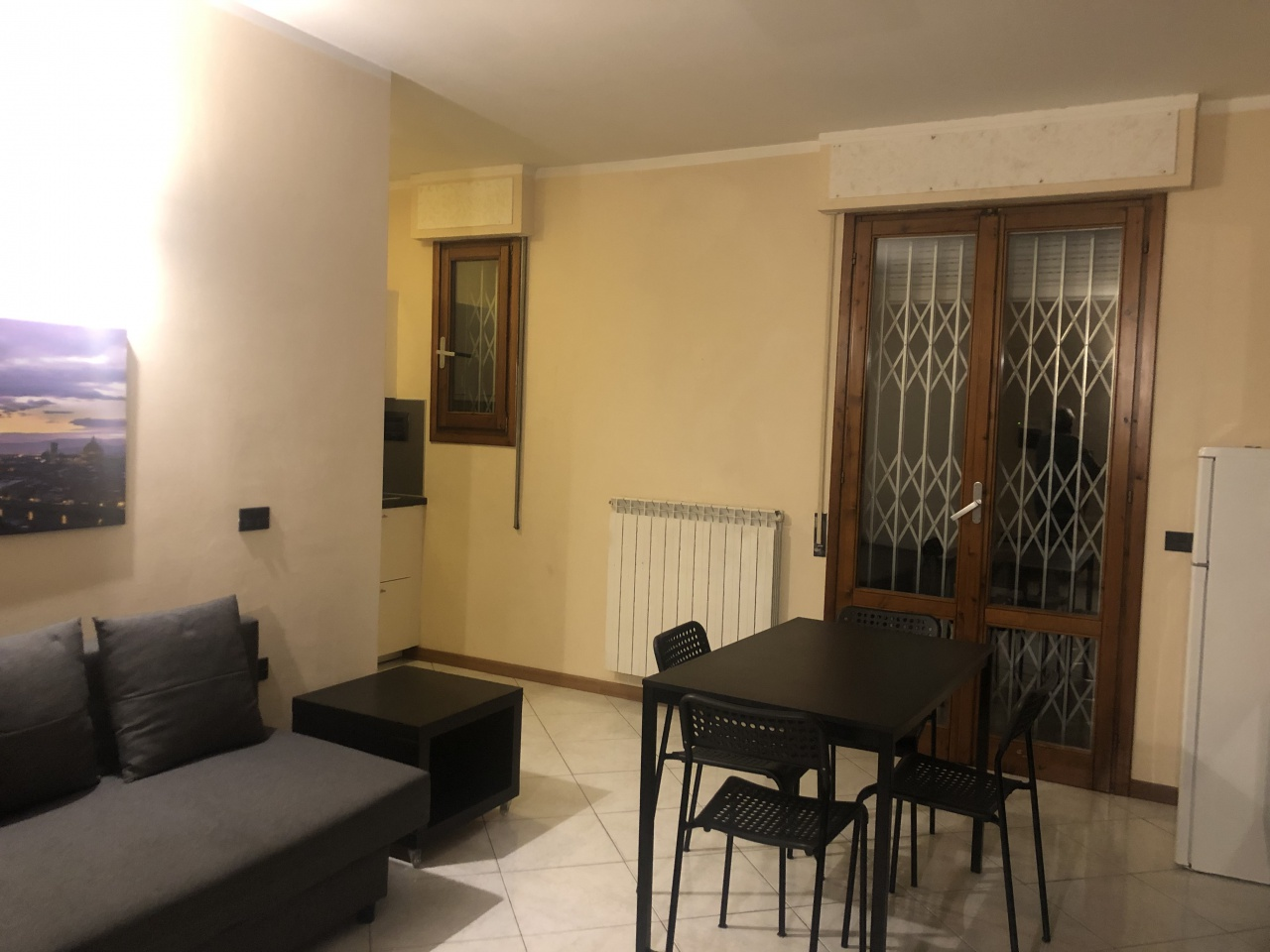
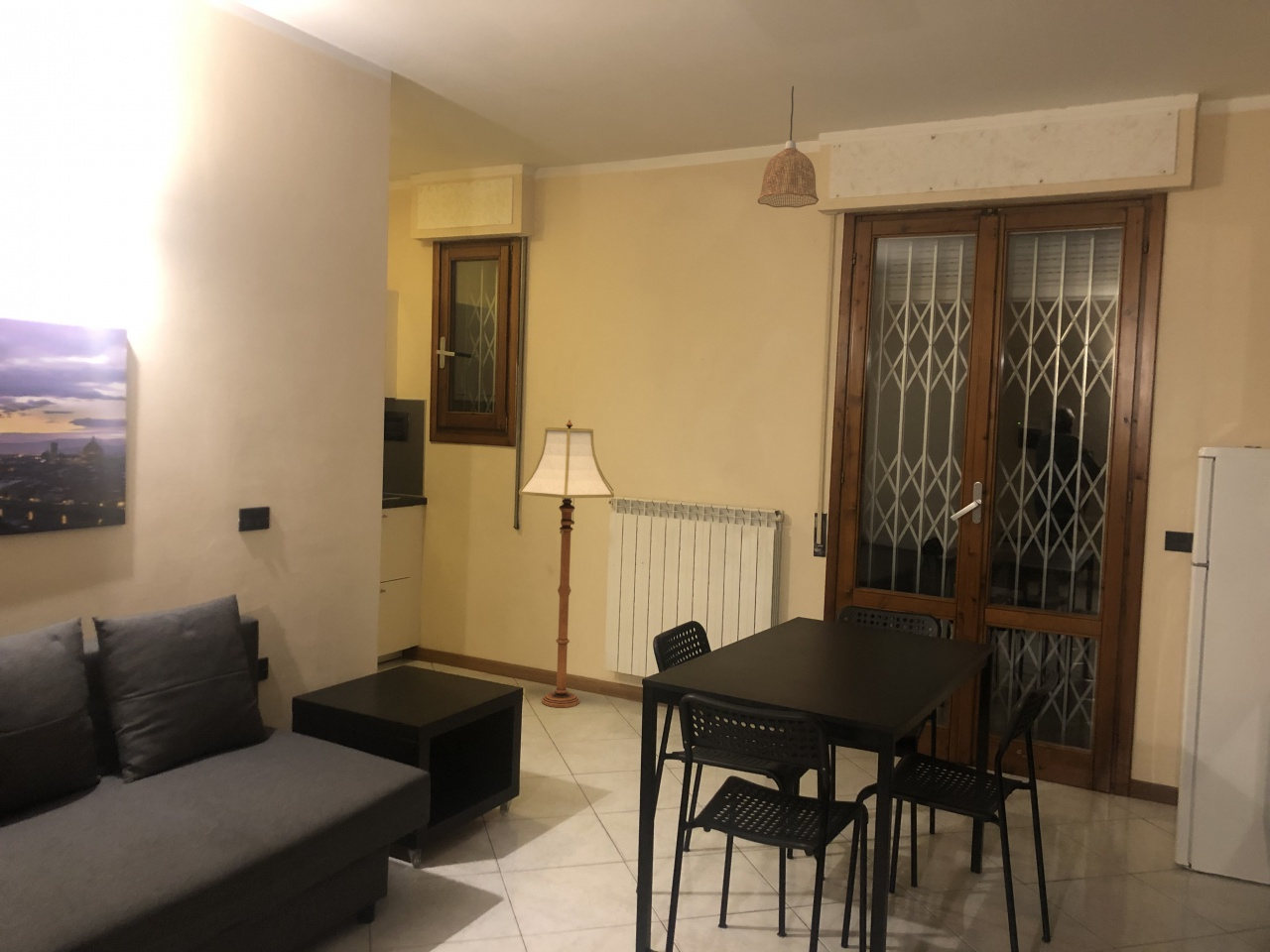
+ pendant lamp [757,85,820,208]
+ floor lamp [518,418,615,708]
